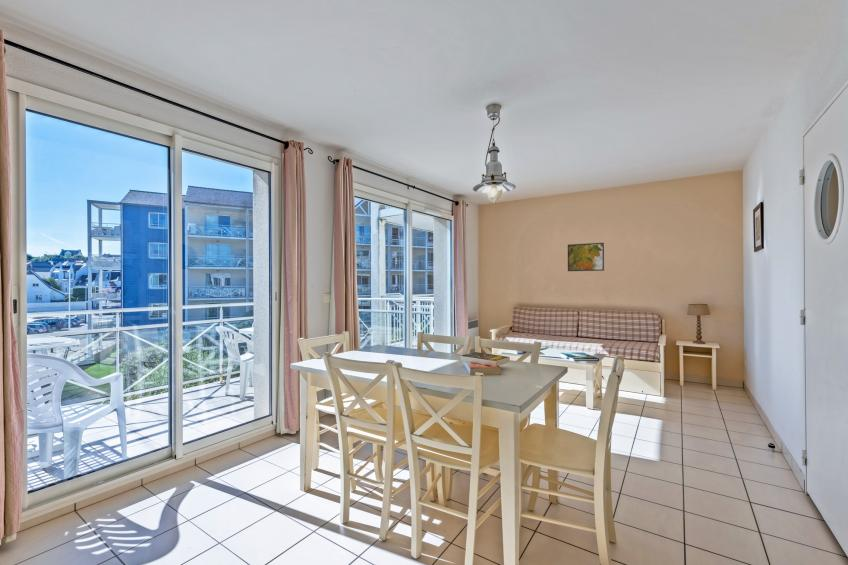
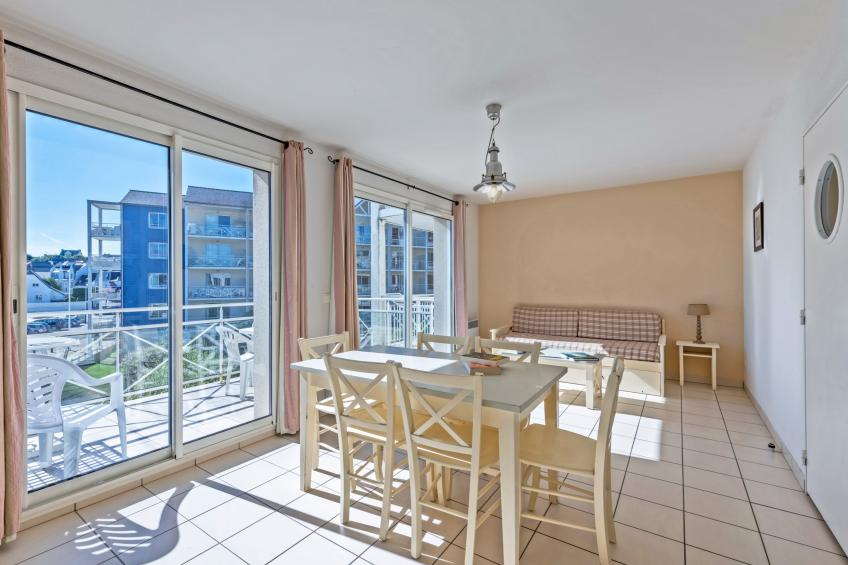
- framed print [567,242,605,272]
